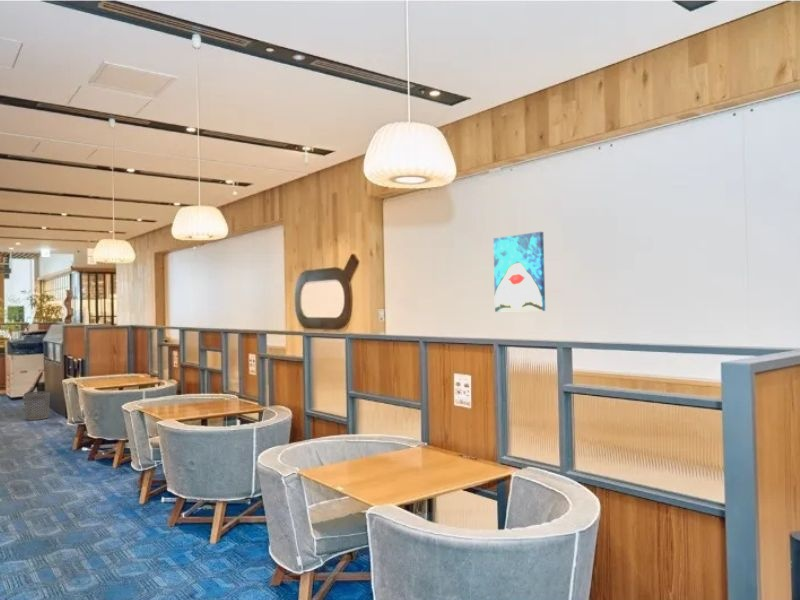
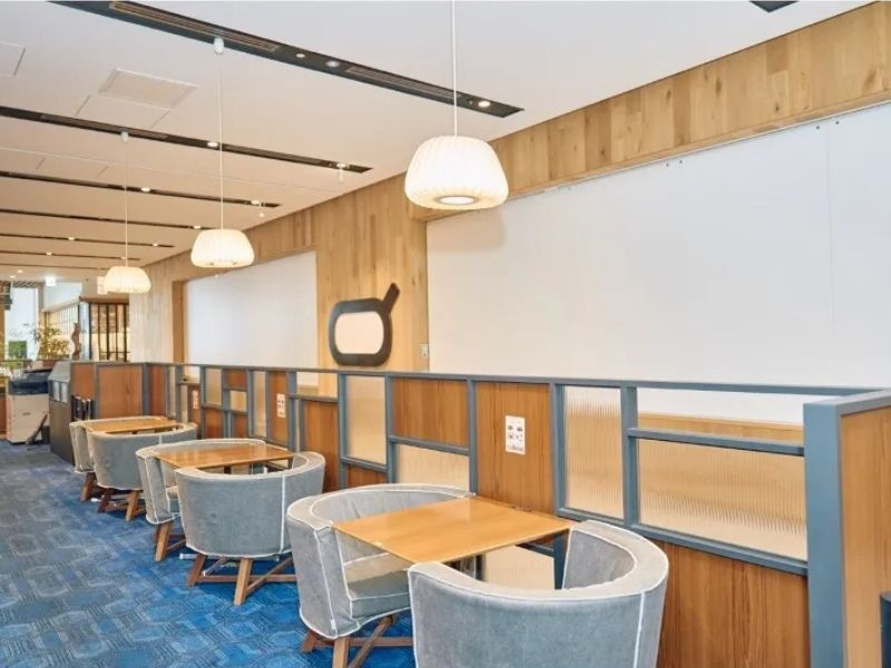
- wall art [492,231,546,313]
- waste bin [23,390,51,421]
